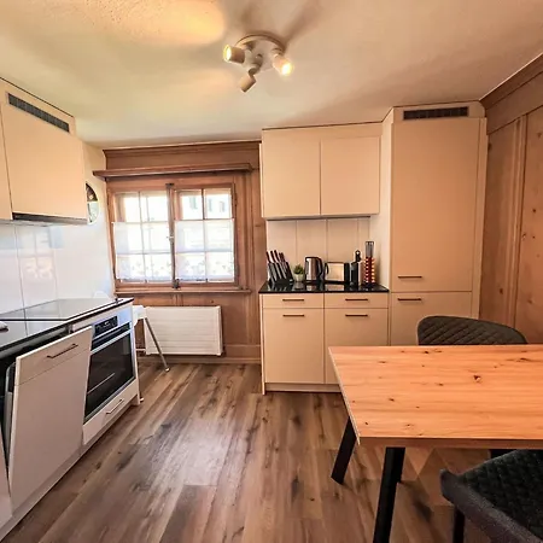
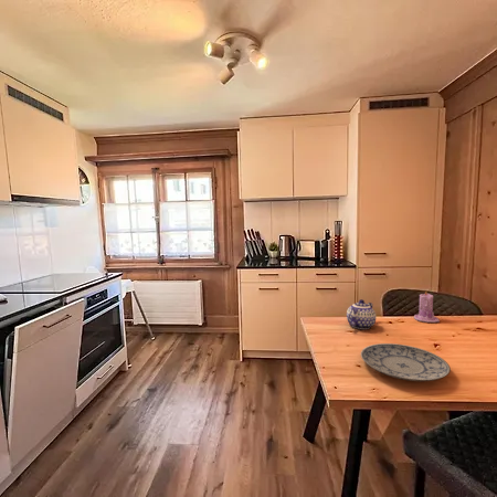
+ teapot [346,298,377,330]
+ candle [413,292,441,324]
+ plate [360,342,452,382]
